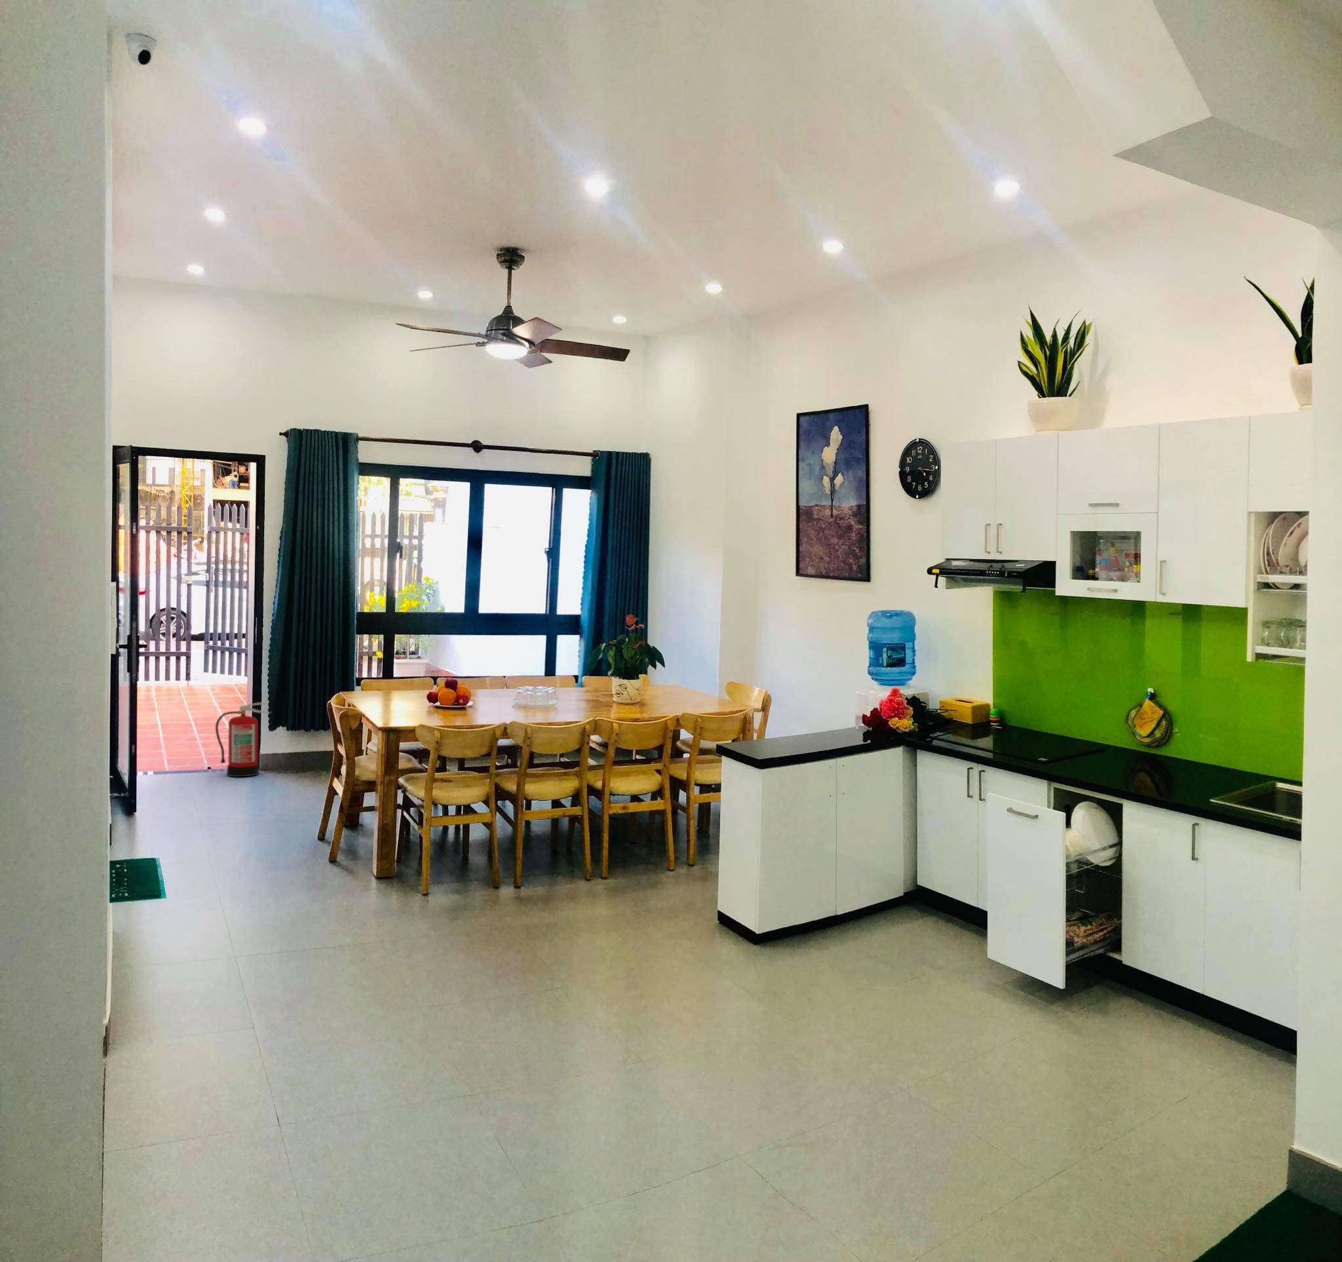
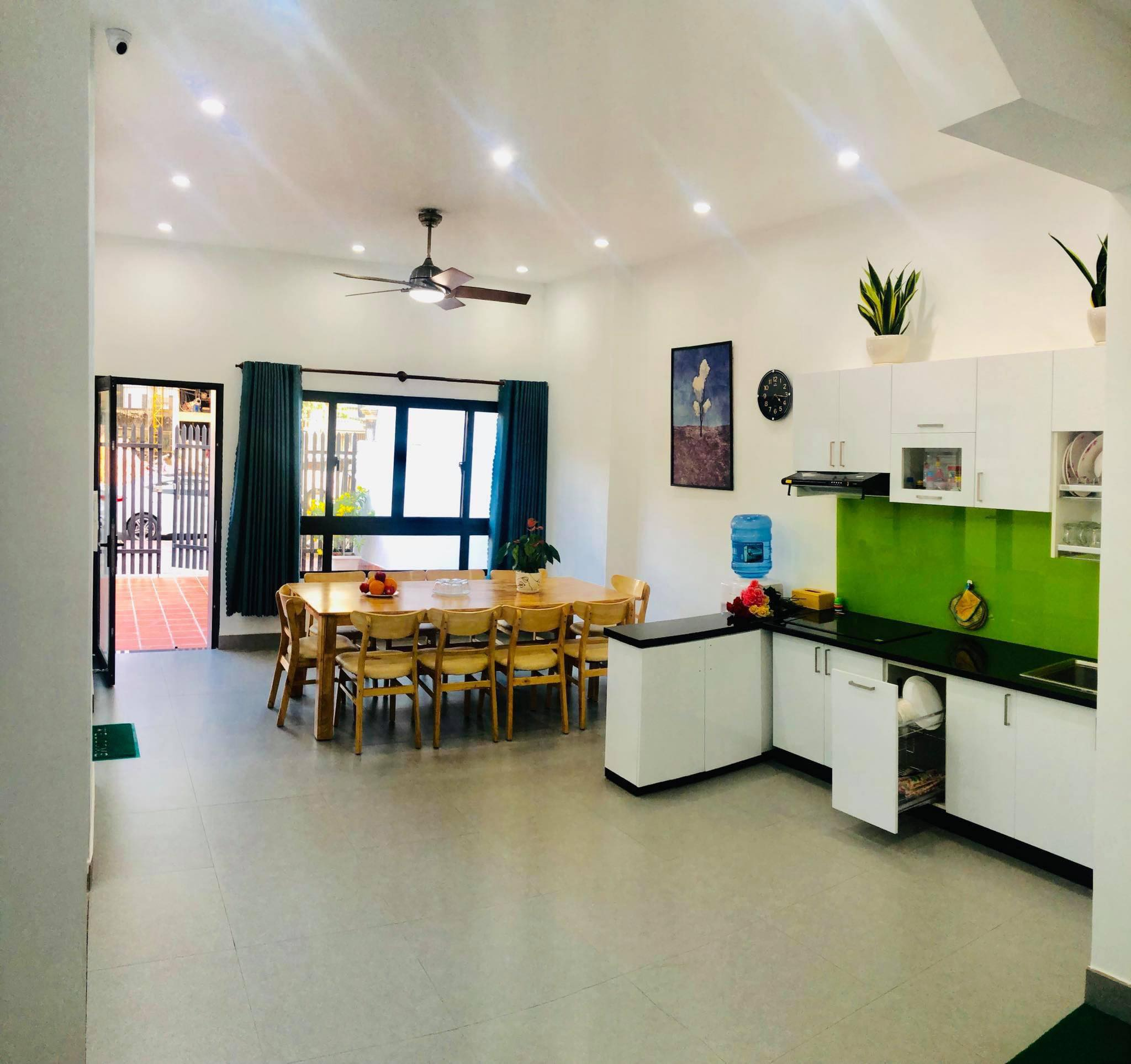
- fire extinguisher [215,702,272,778]
